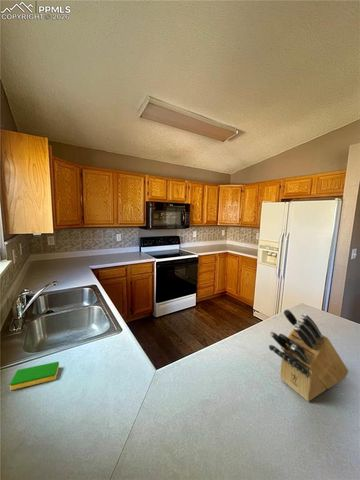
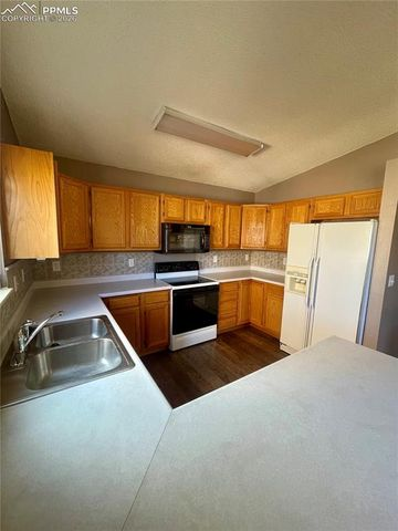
- knife block [268,309,349,402]
- dish sponge [9,361,60,391]
